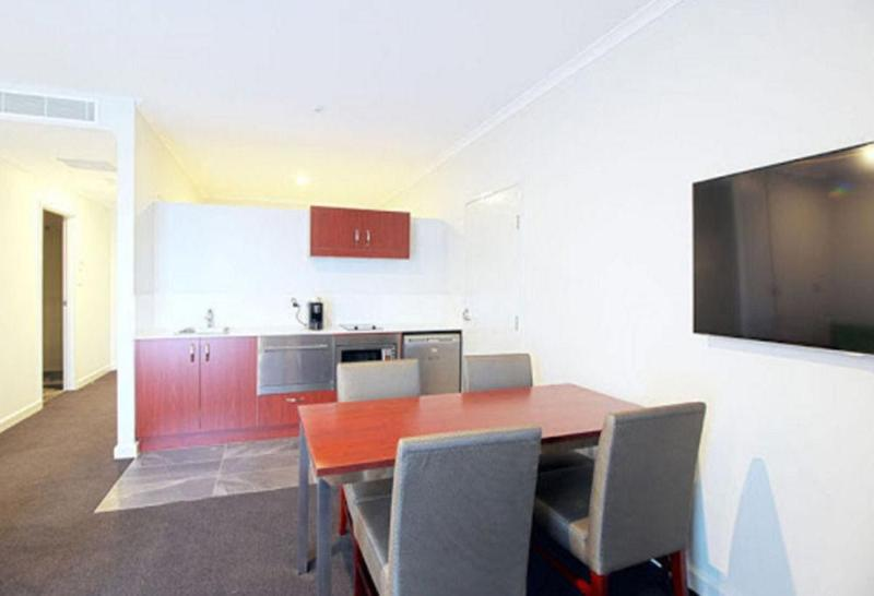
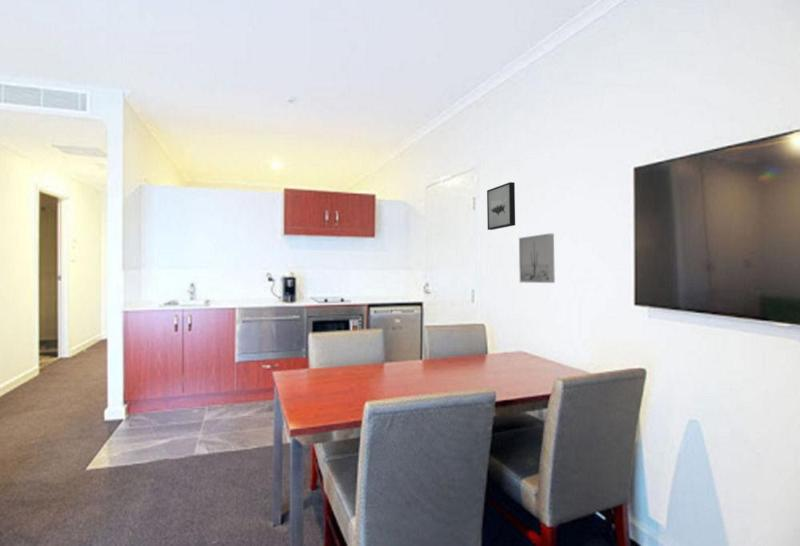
+ wall art [518,233,556,284]
+ wall art [486,181,516,231]
